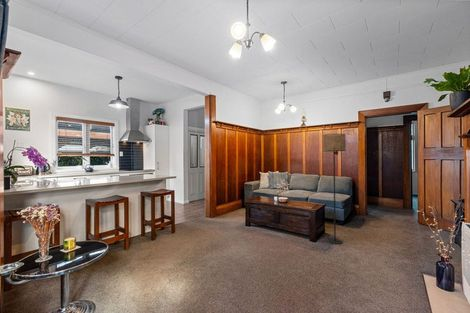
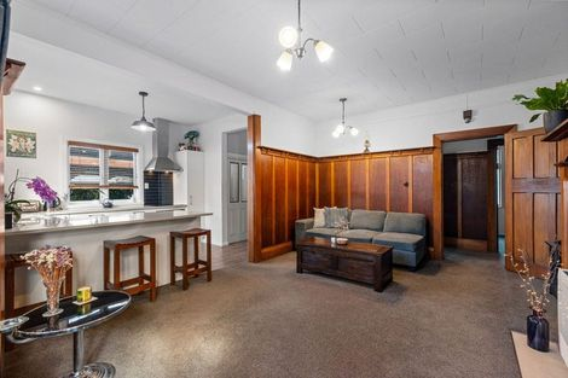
- floor lamp [322,133,347,245]
